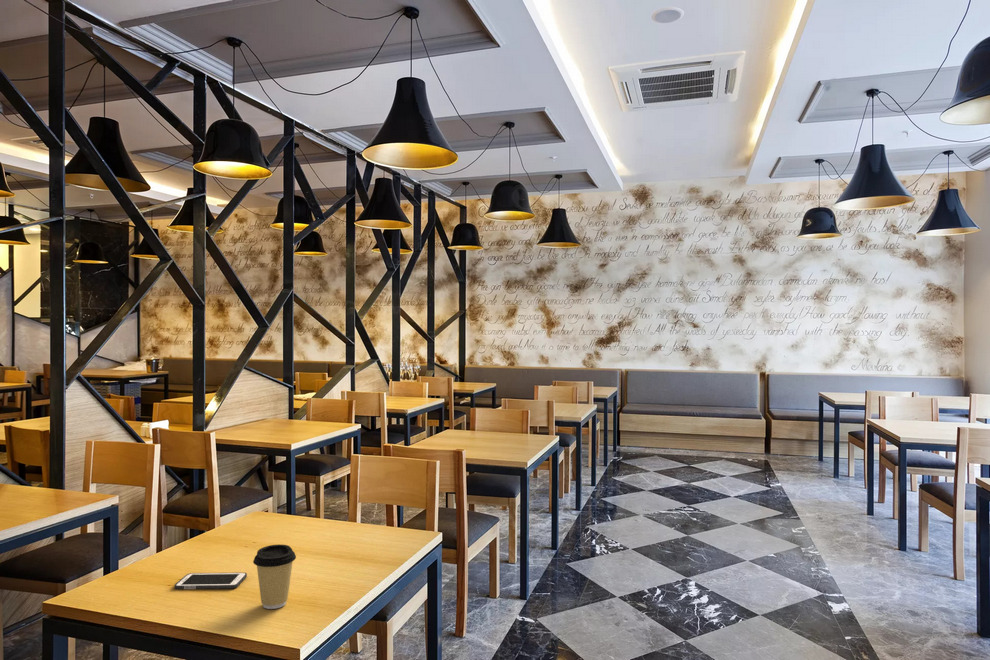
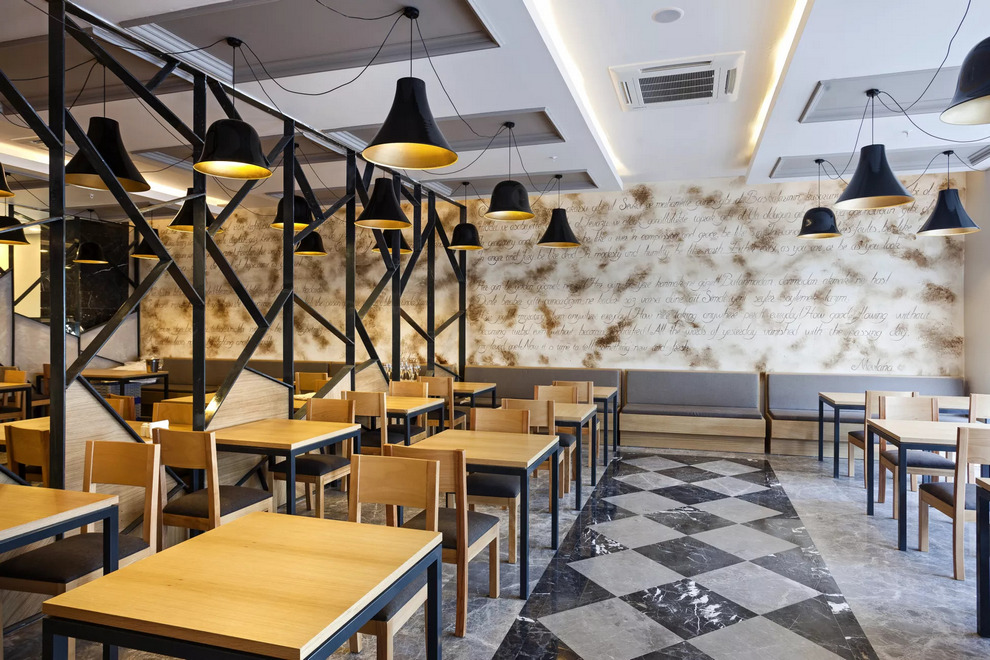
- cell phone [174,572,248,590]
- coffee cup [252,544,297,610]
